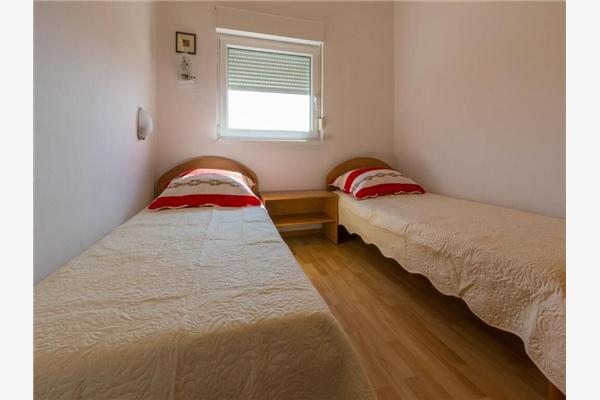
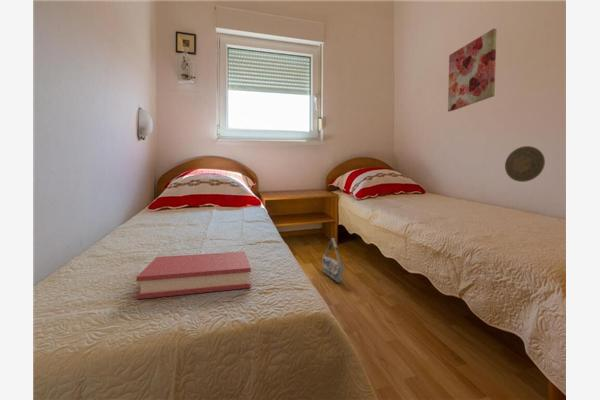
+ wall art [447,28,498,112]
+ hardback book [136,251,252,300]
+ bag [321,237,345,284]
+ decorative plate [504,145,546,183]
